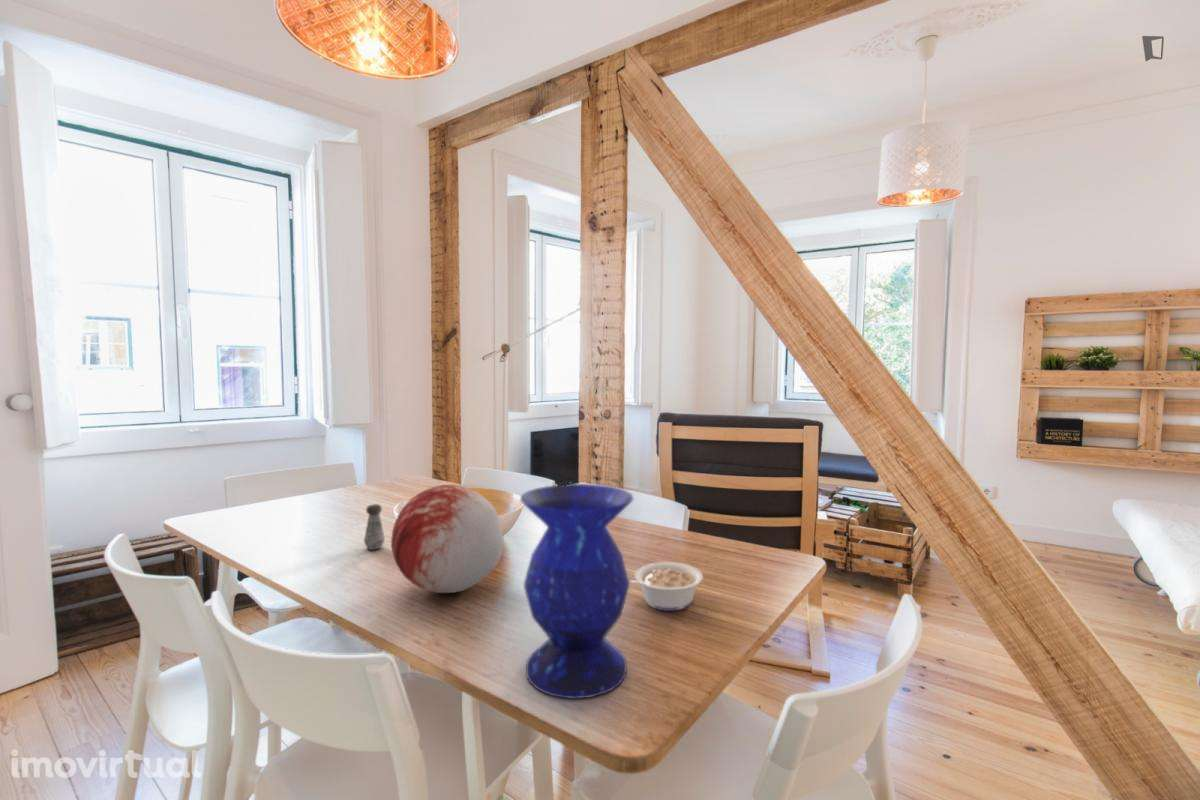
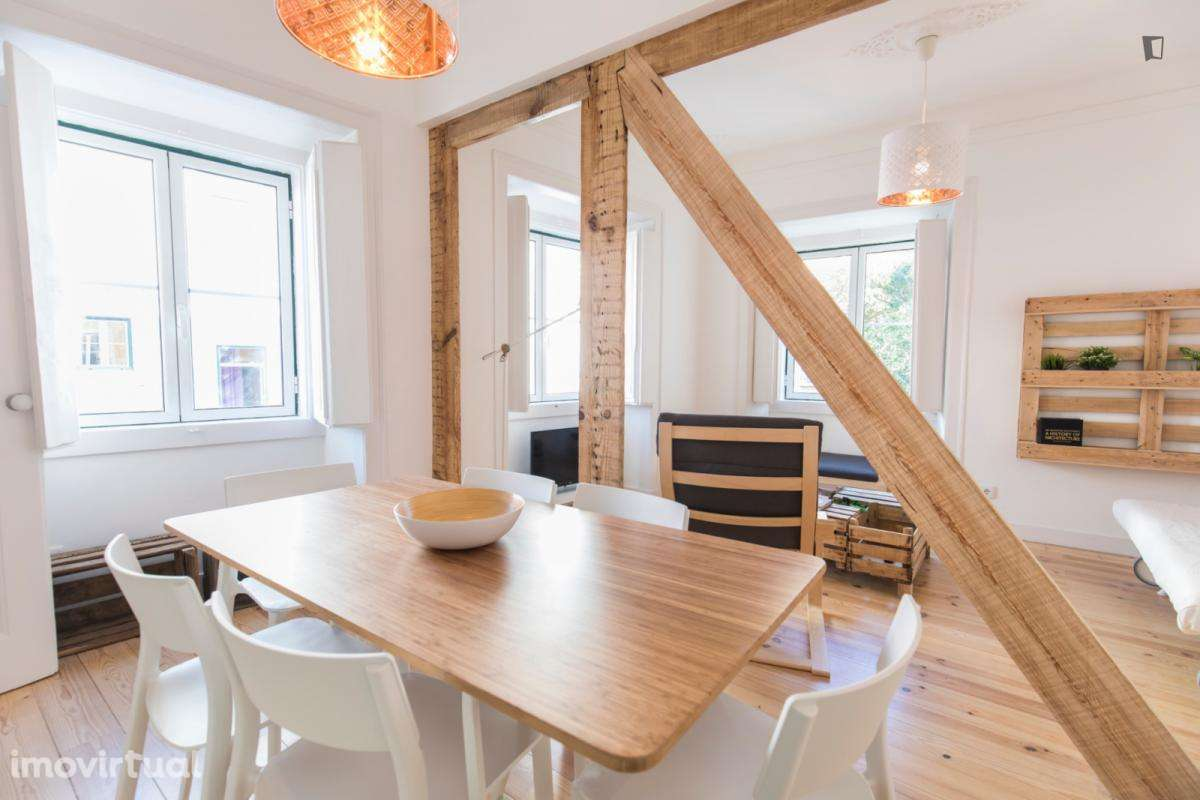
- salt shaker [363,503,386,551]
- legume [628,561,704,612]
- vase [519,483,634,700]
- decorative orb [390,484,505,594]
